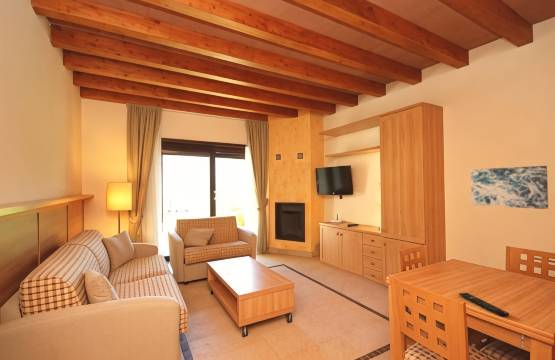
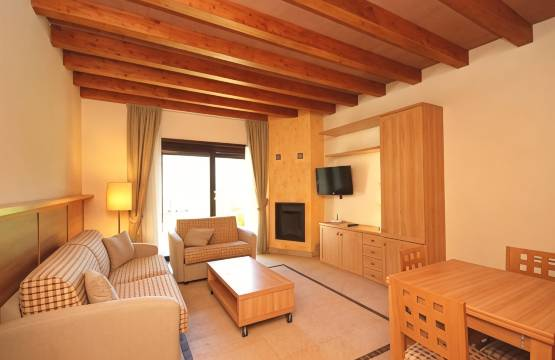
- remote control [458,292,510,318]
- wall art [470,165,549,210]
